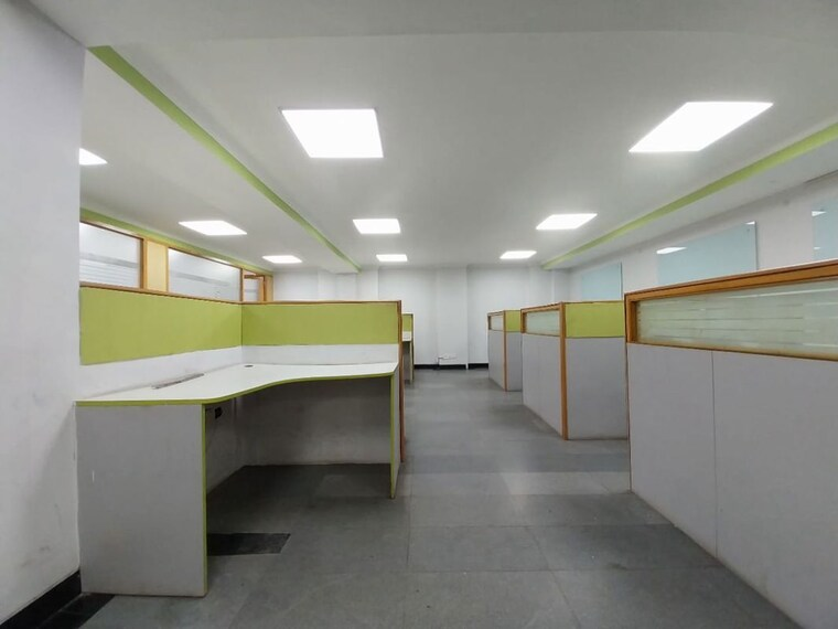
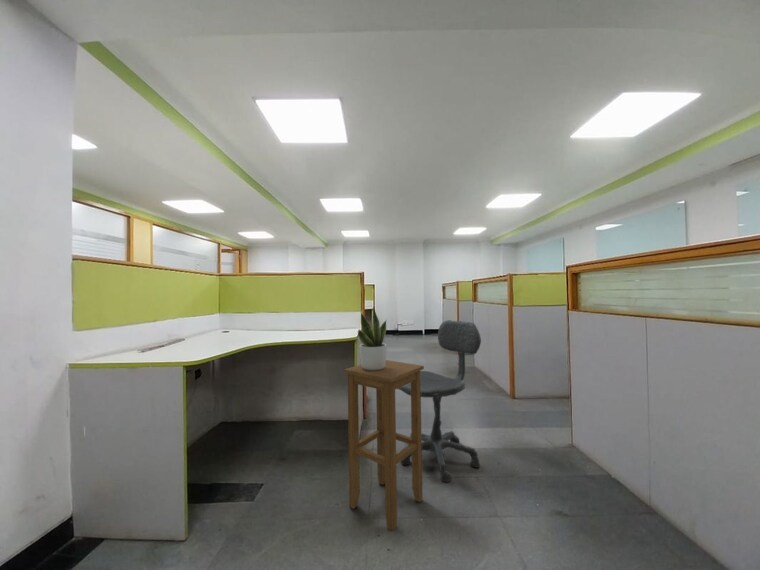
+ potted plant [357,305,388,371]
+ office chair [397,319,482,483]
+ stool [343,359,425,532]
